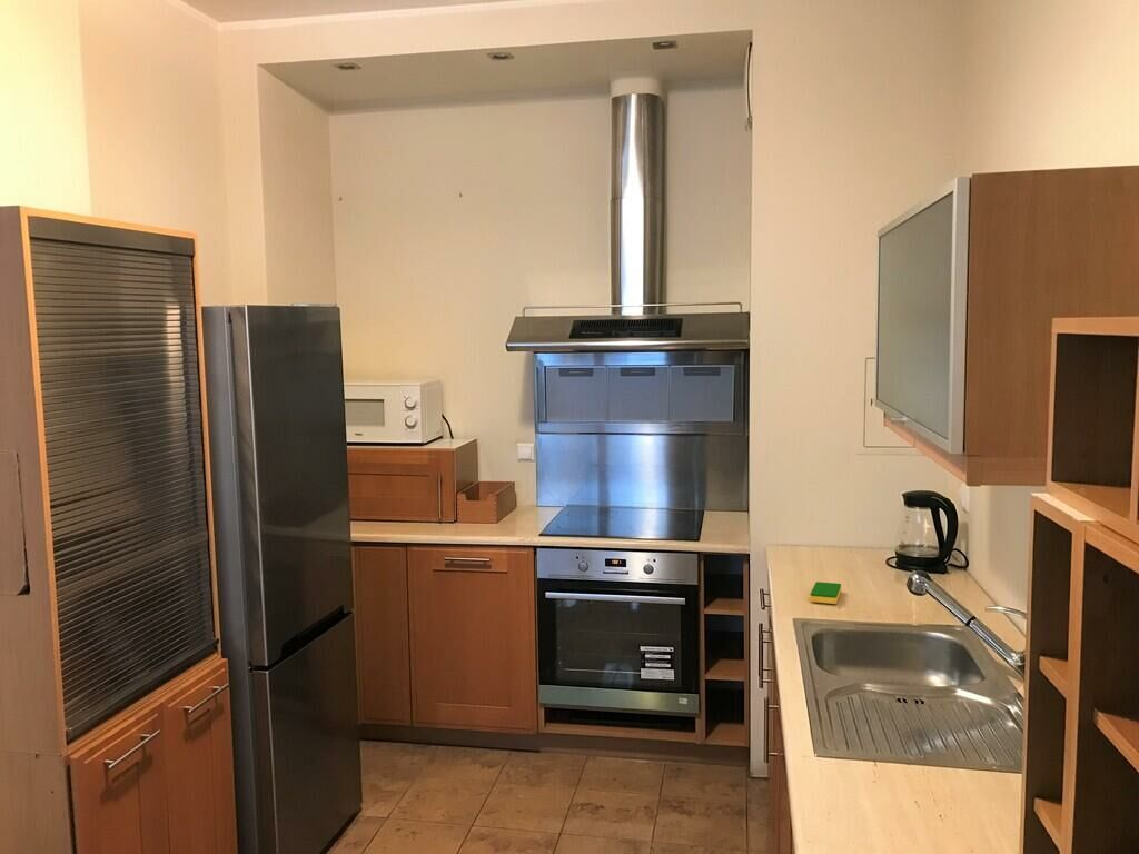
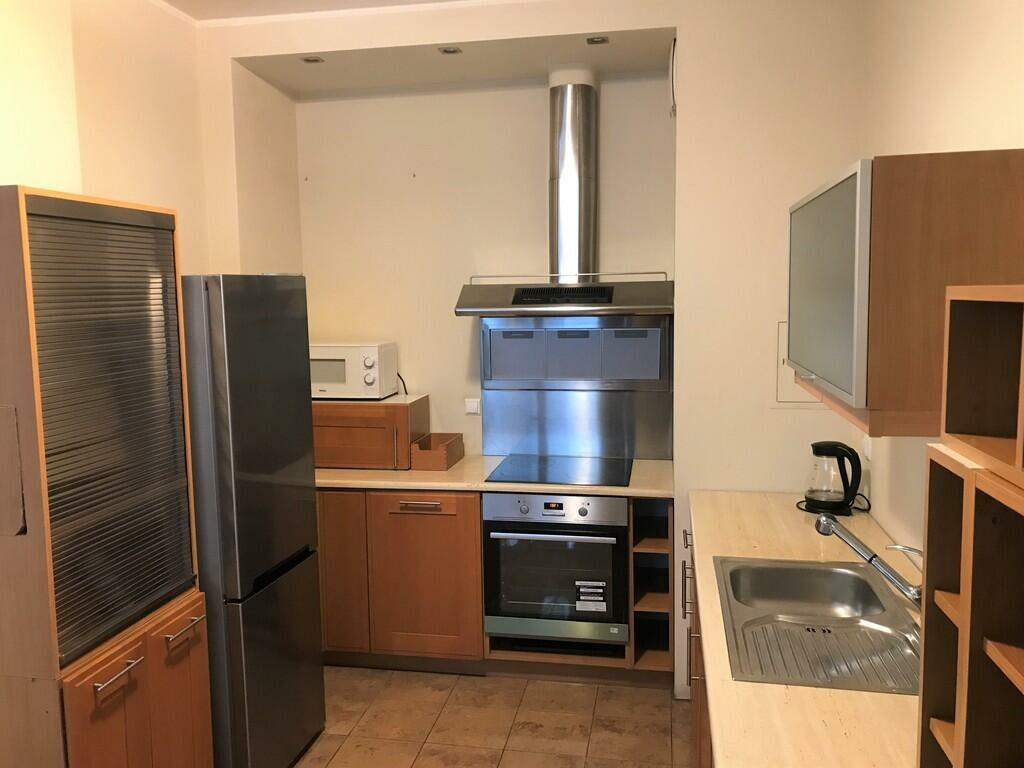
- dish sponge [809,580,842,605]
